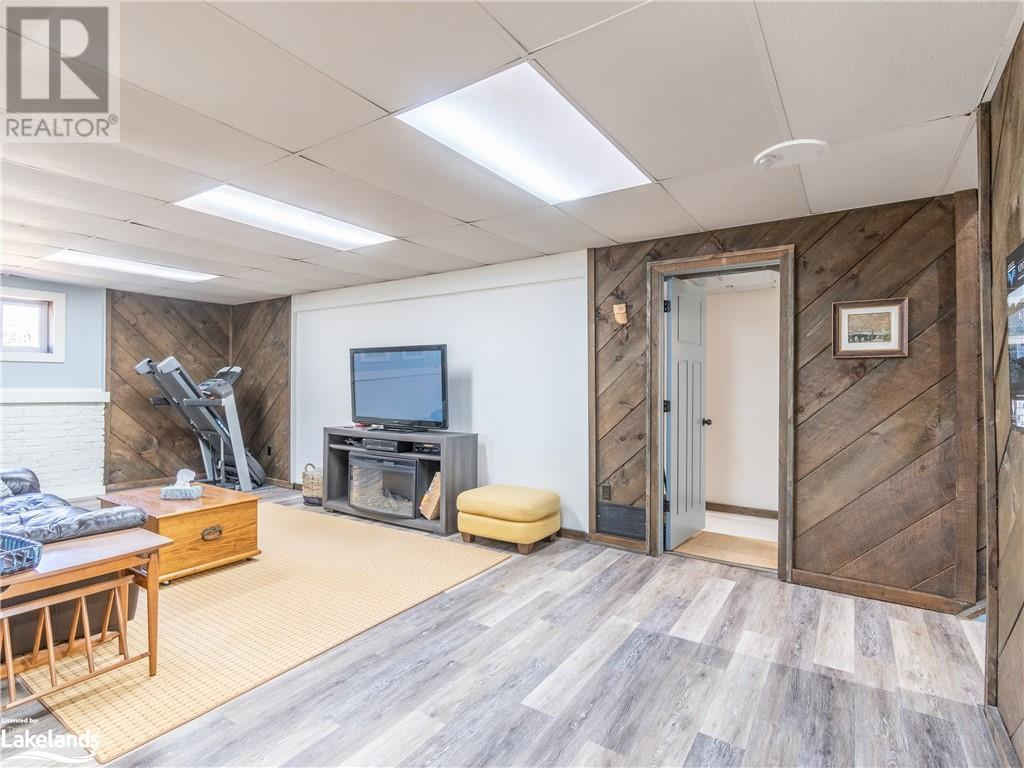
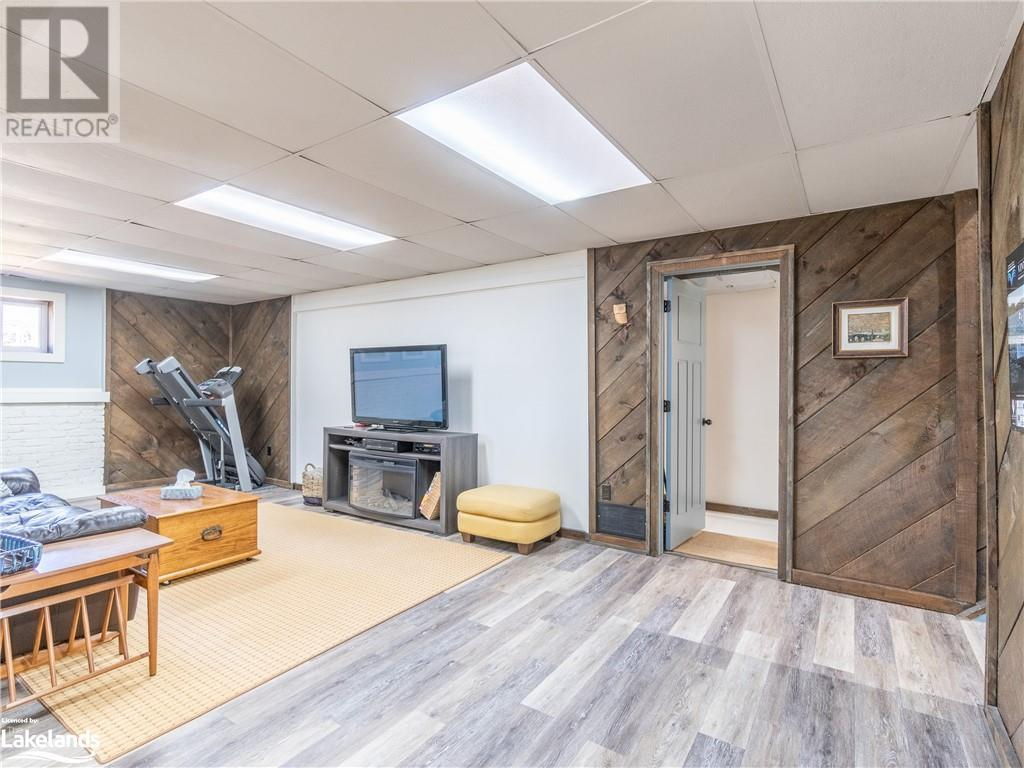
- smoke detector [753,138,830,173]
